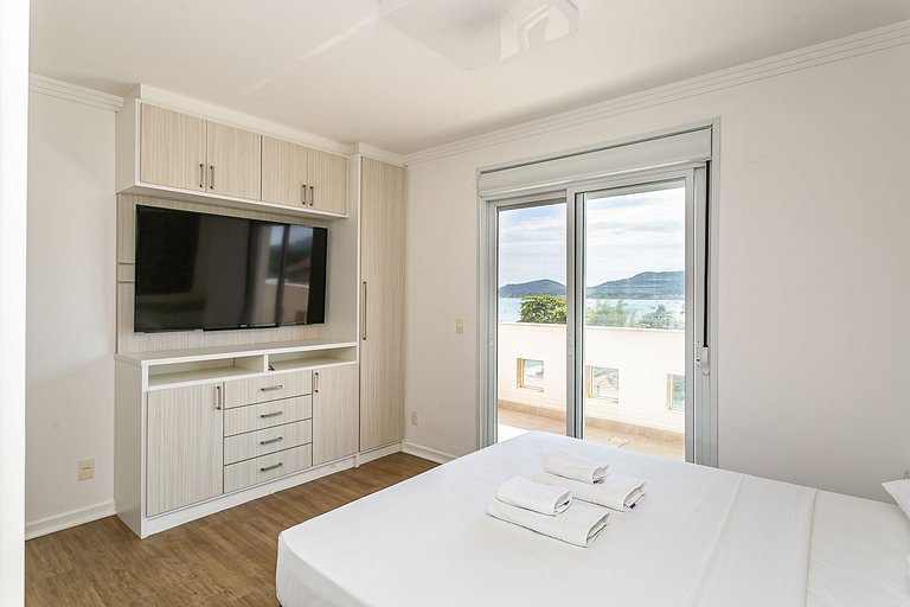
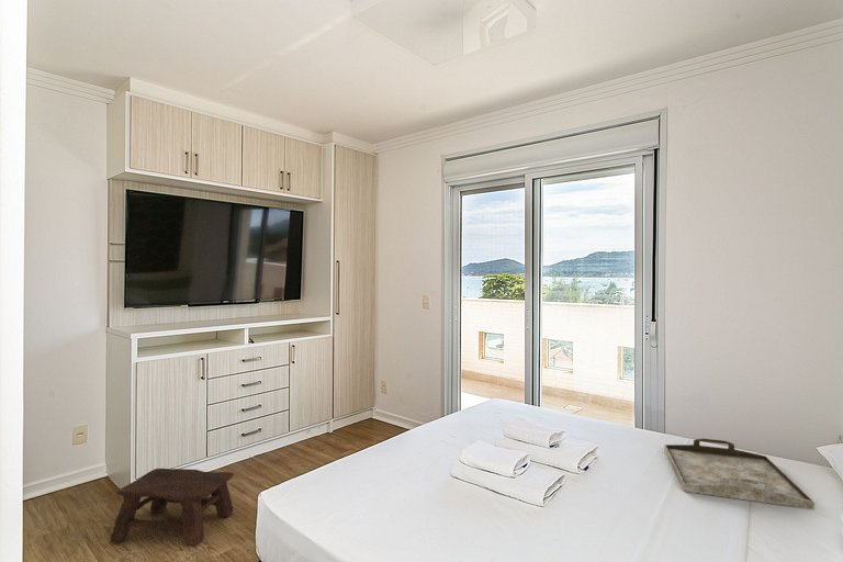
+ serving tray [663,437,816,510]
+ stool [110,468,235,547]
